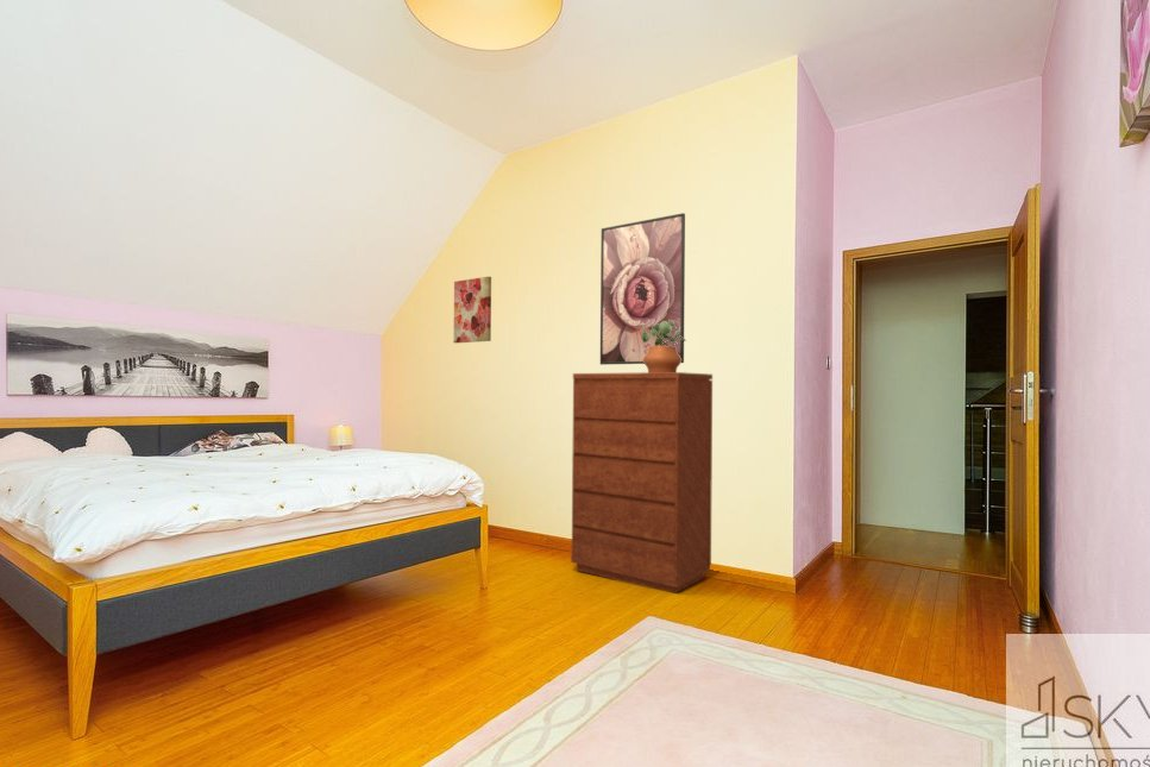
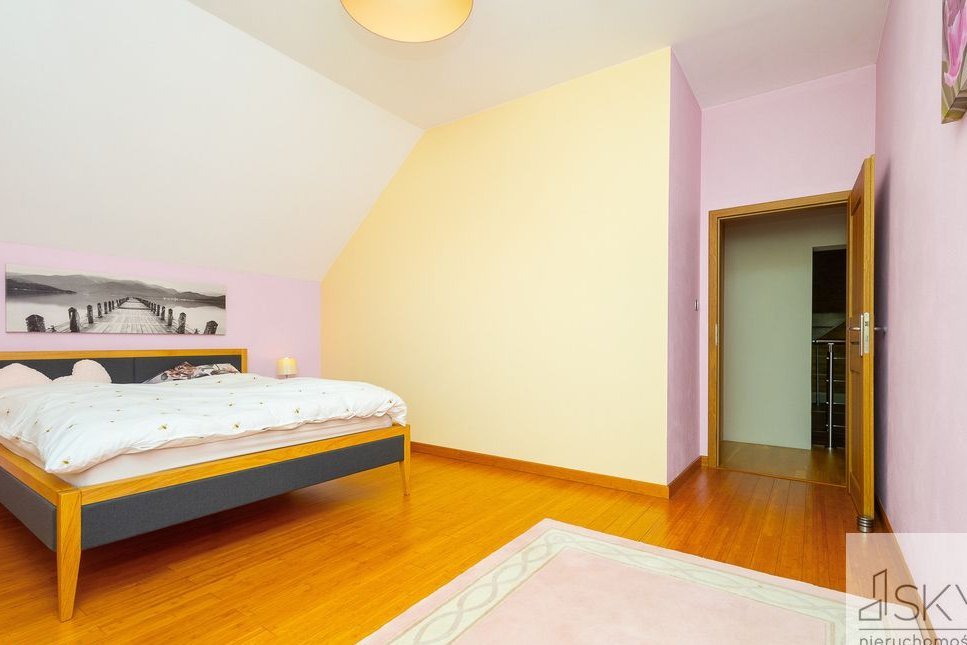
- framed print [599,212,686,366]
- dresser [570,371,714,595]
- potted plant [642,320,687,372]
- wall art [452,276,492,344]
